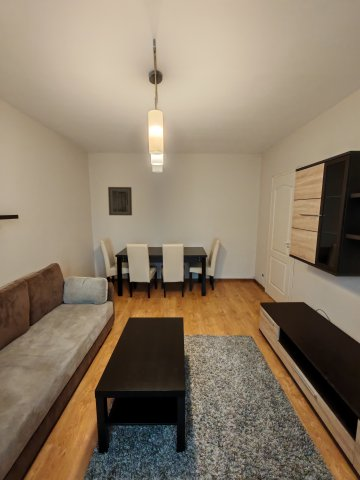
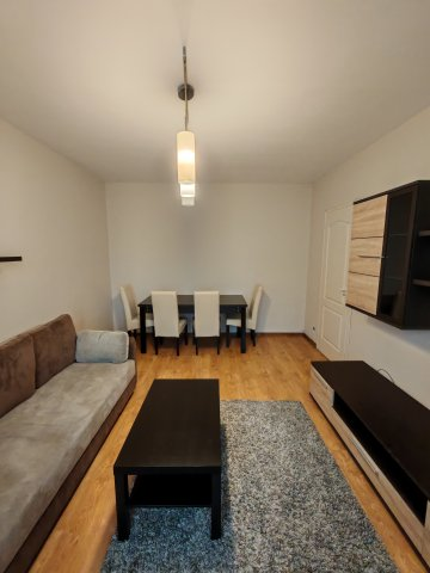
- wall art [107,186,133,216]
